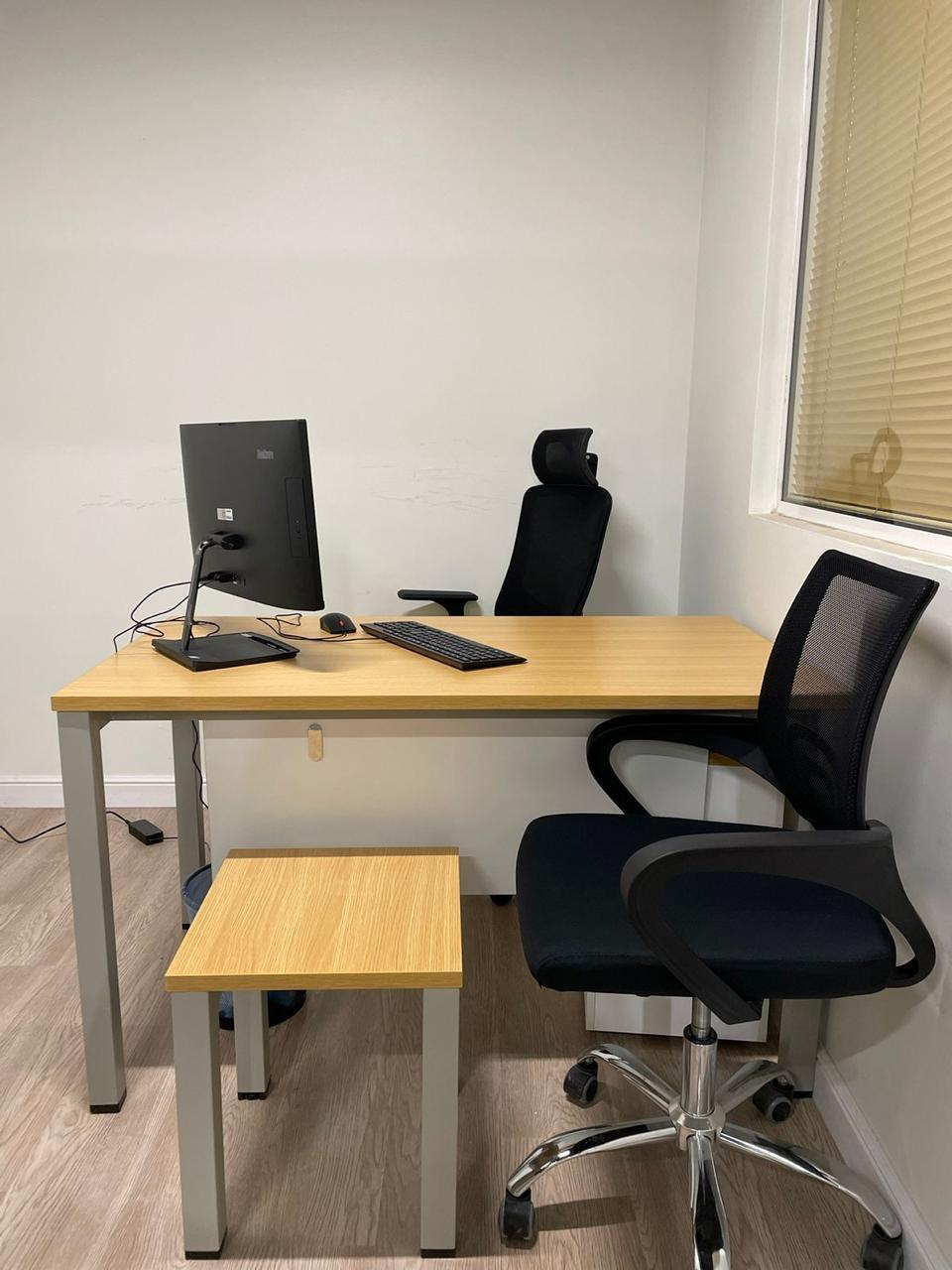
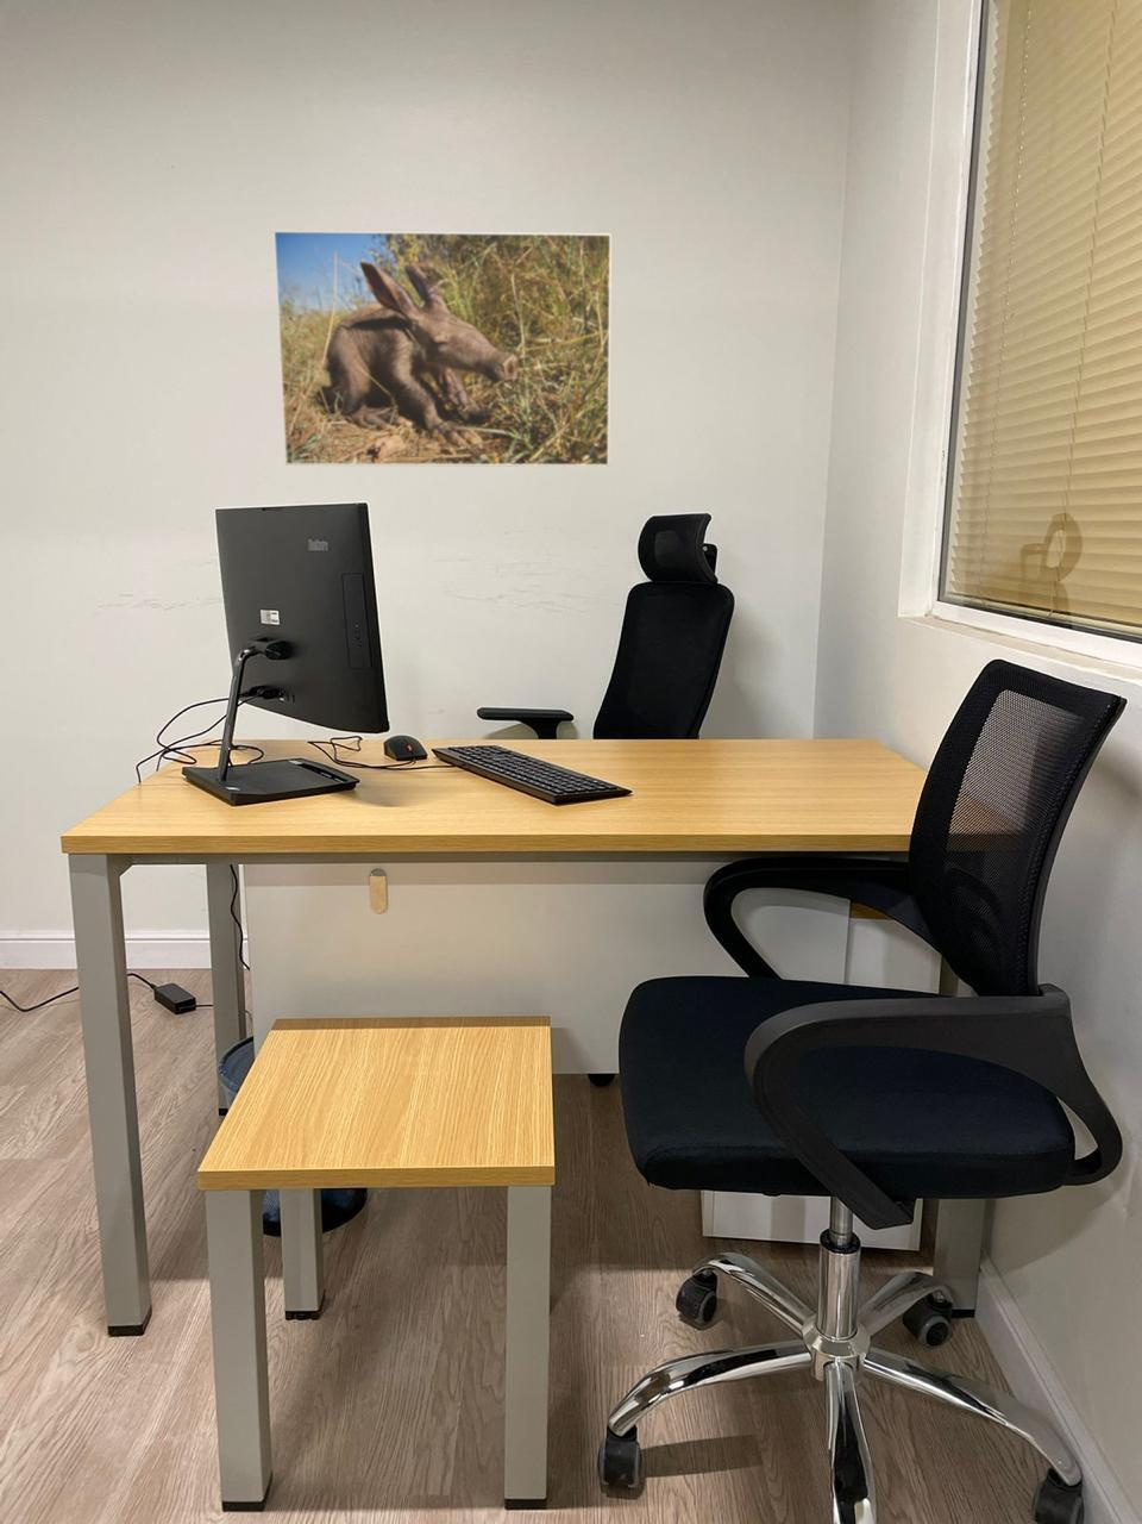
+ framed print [272,229,613,468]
